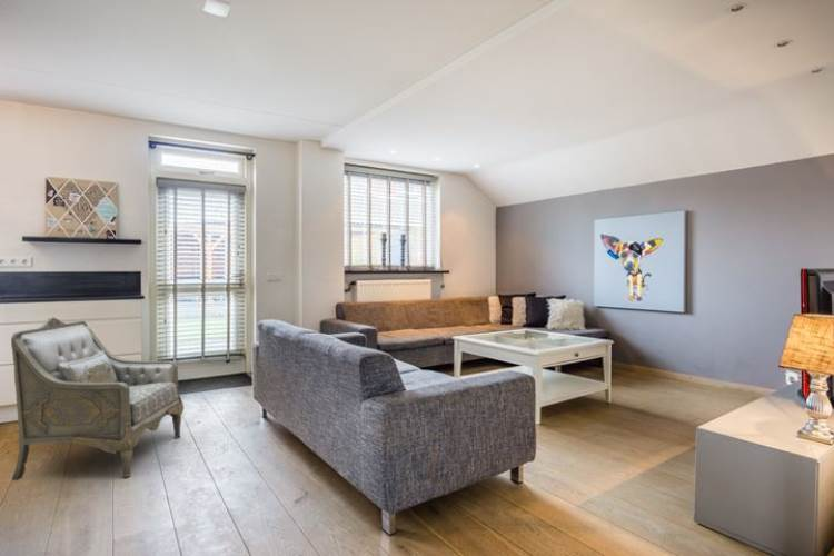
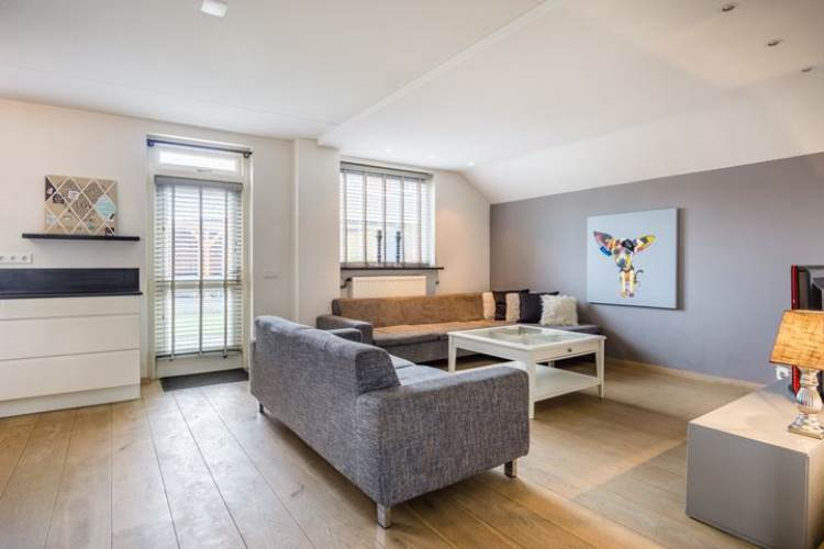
- armchair [10,316,185,481]
